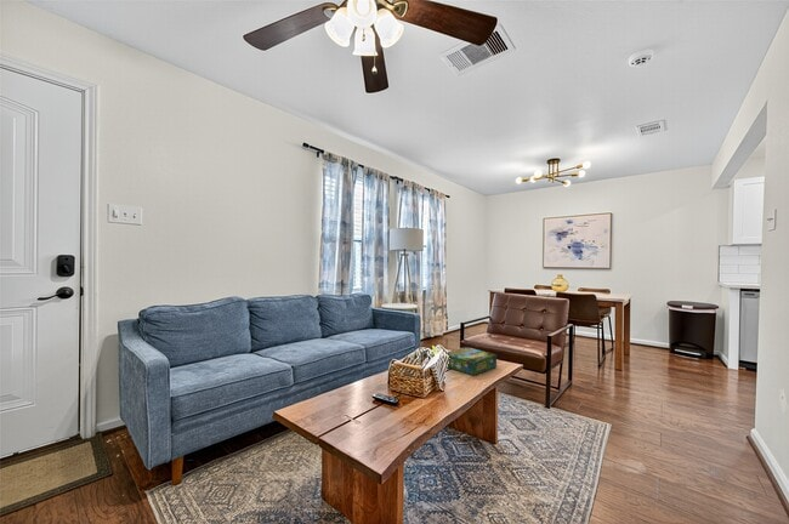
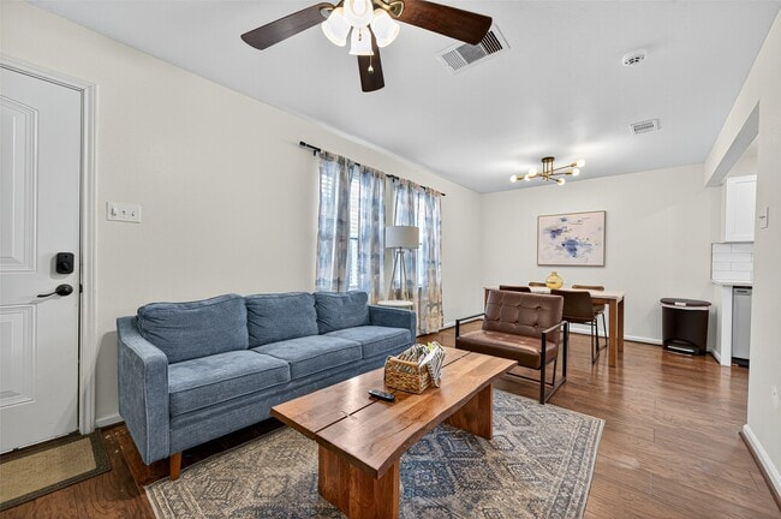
- board game [447,346,498,376]
